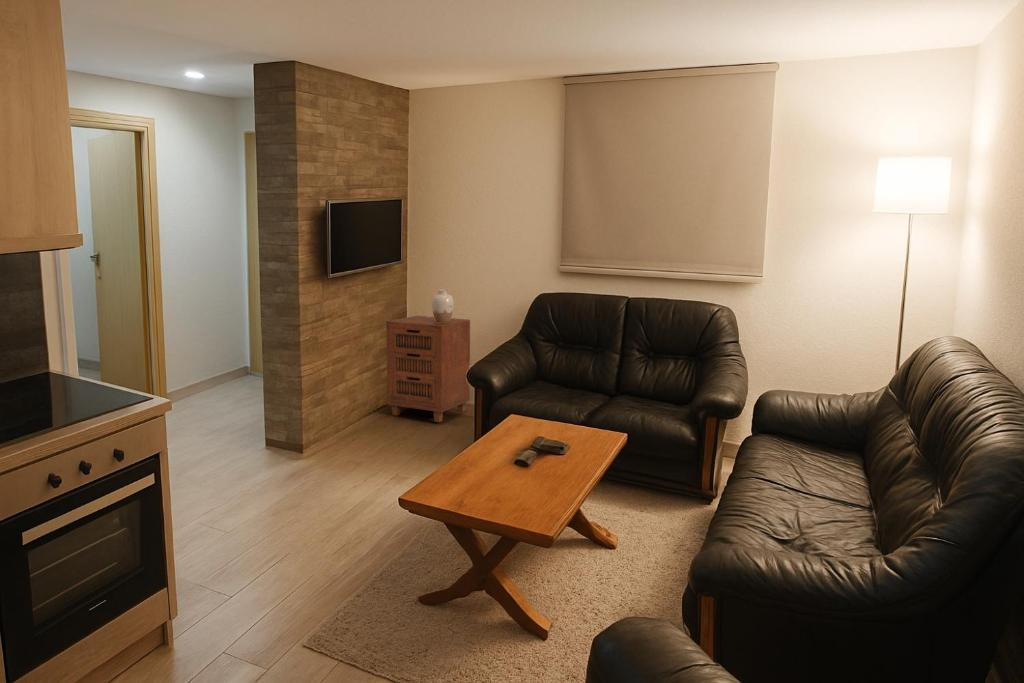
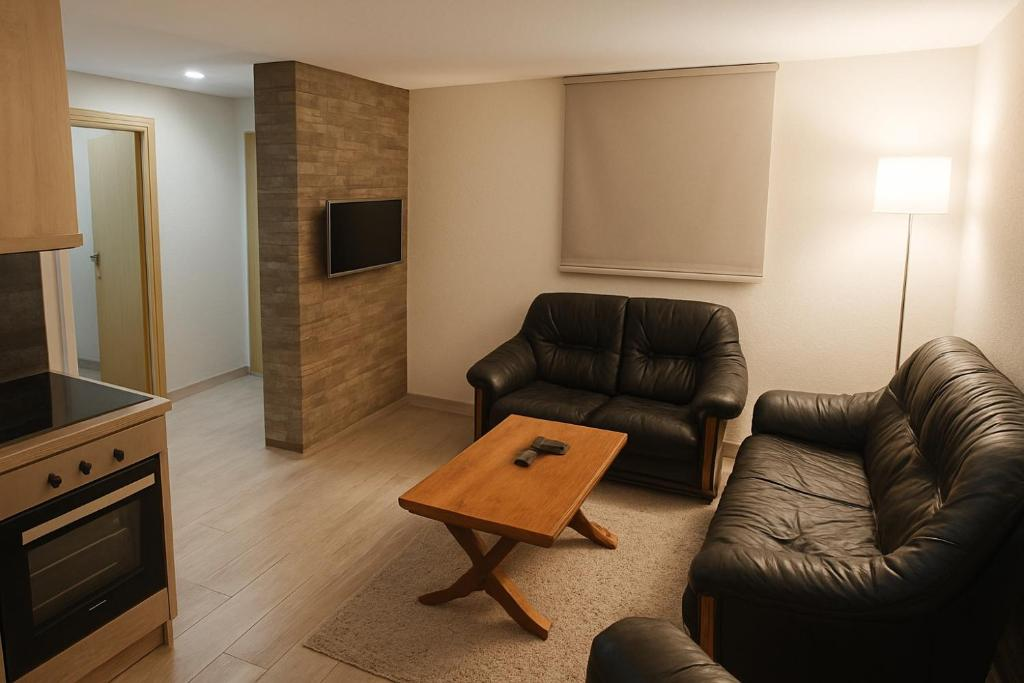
- cabinet [385,315,471,423]
- vase [431,288,455,322]
